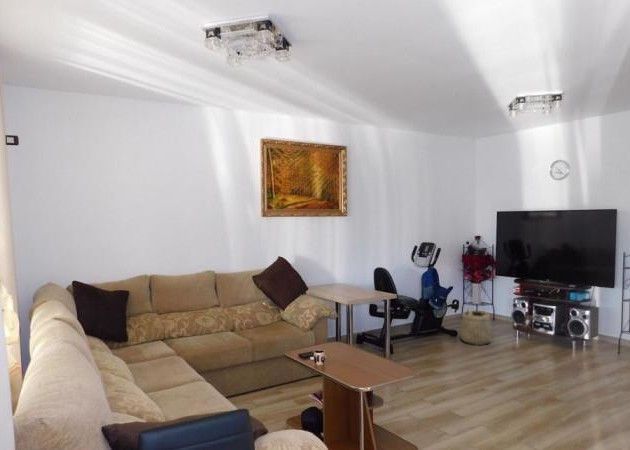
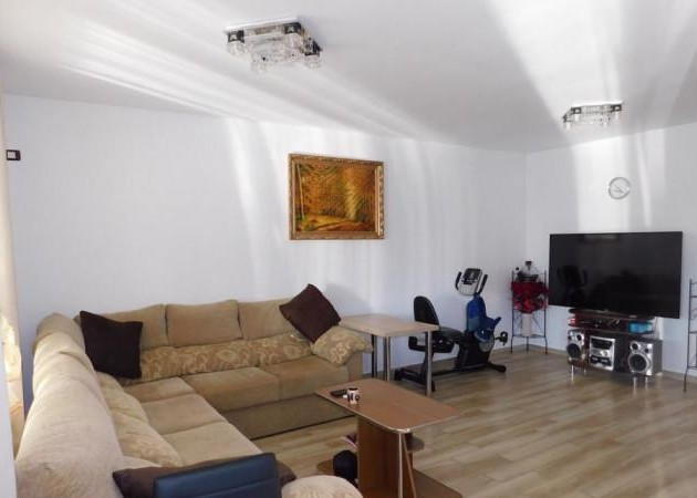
- basket [458,308,493,346]
